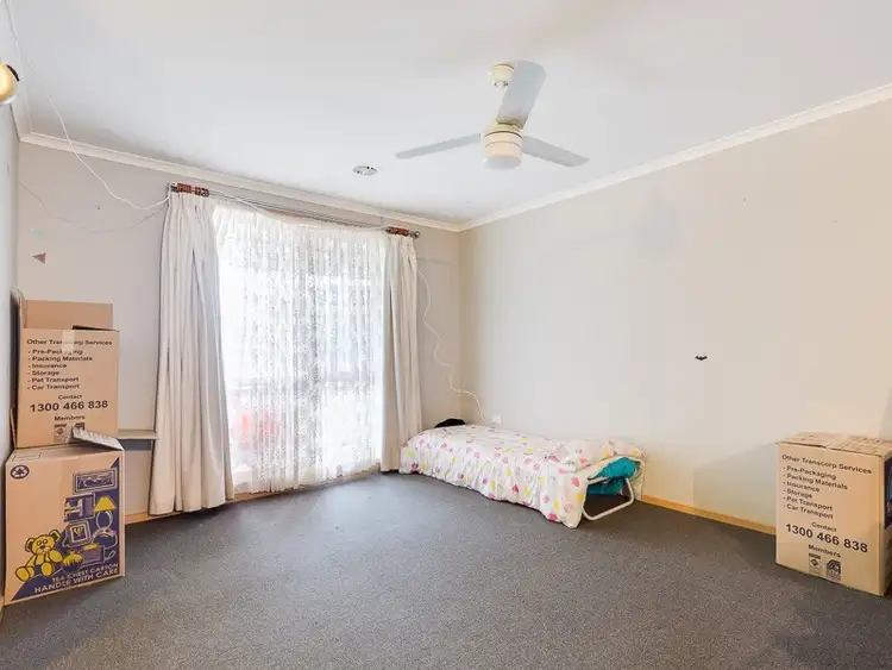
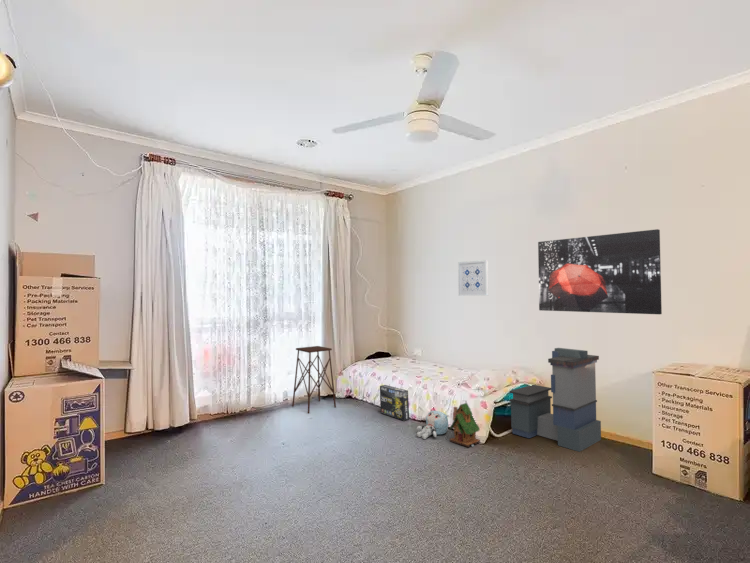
+ wall art [537,228,663,315]
+ box [379,384,410,422]
+ storage bin [508,347,602,453]
+ side table [291,345,337,414]
+ wall art [457,259,489,296]
+ toy house [448,402,481,448]
+ plush toy [416,410,450,440]
